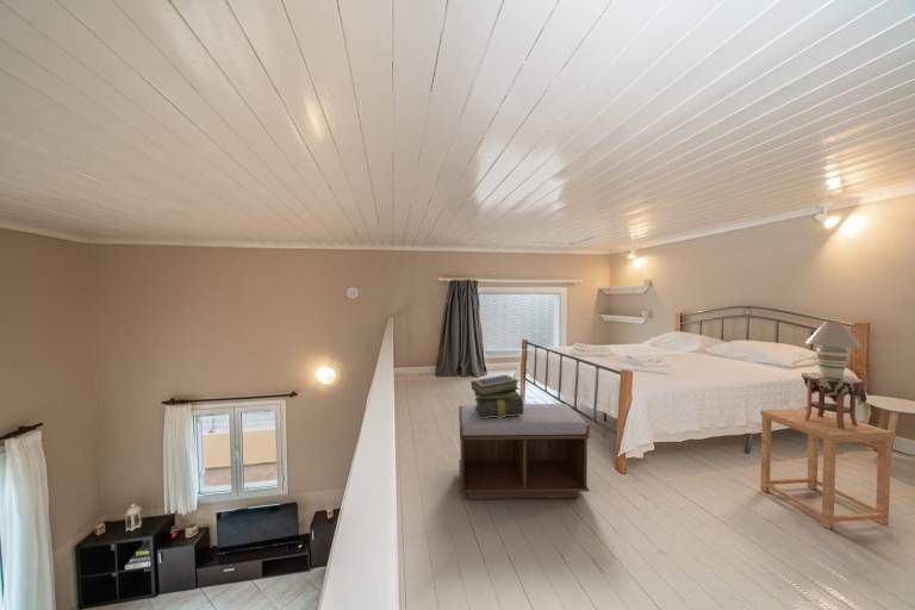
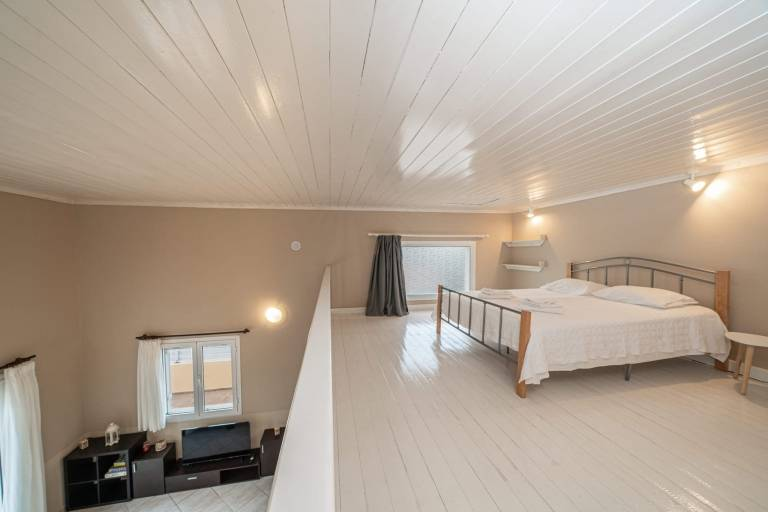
- stack of books [469,374,524,418]
- bench [458,403,591,500]
- table lamp [801,319,869,429]
- side table [759,407,896,530]
